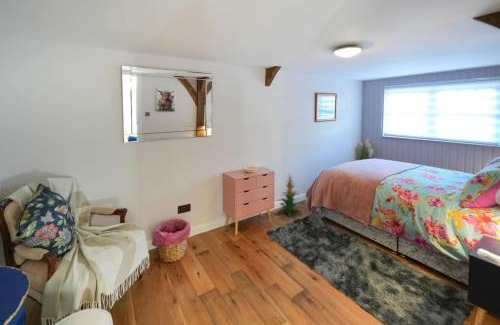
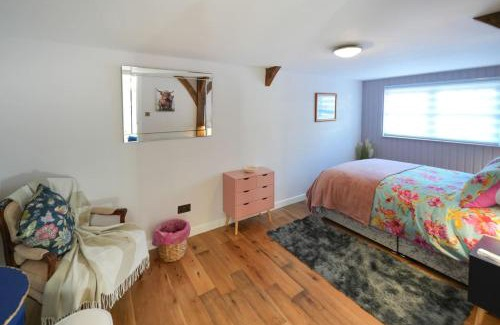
- indoor plant [276,173,304,217]
